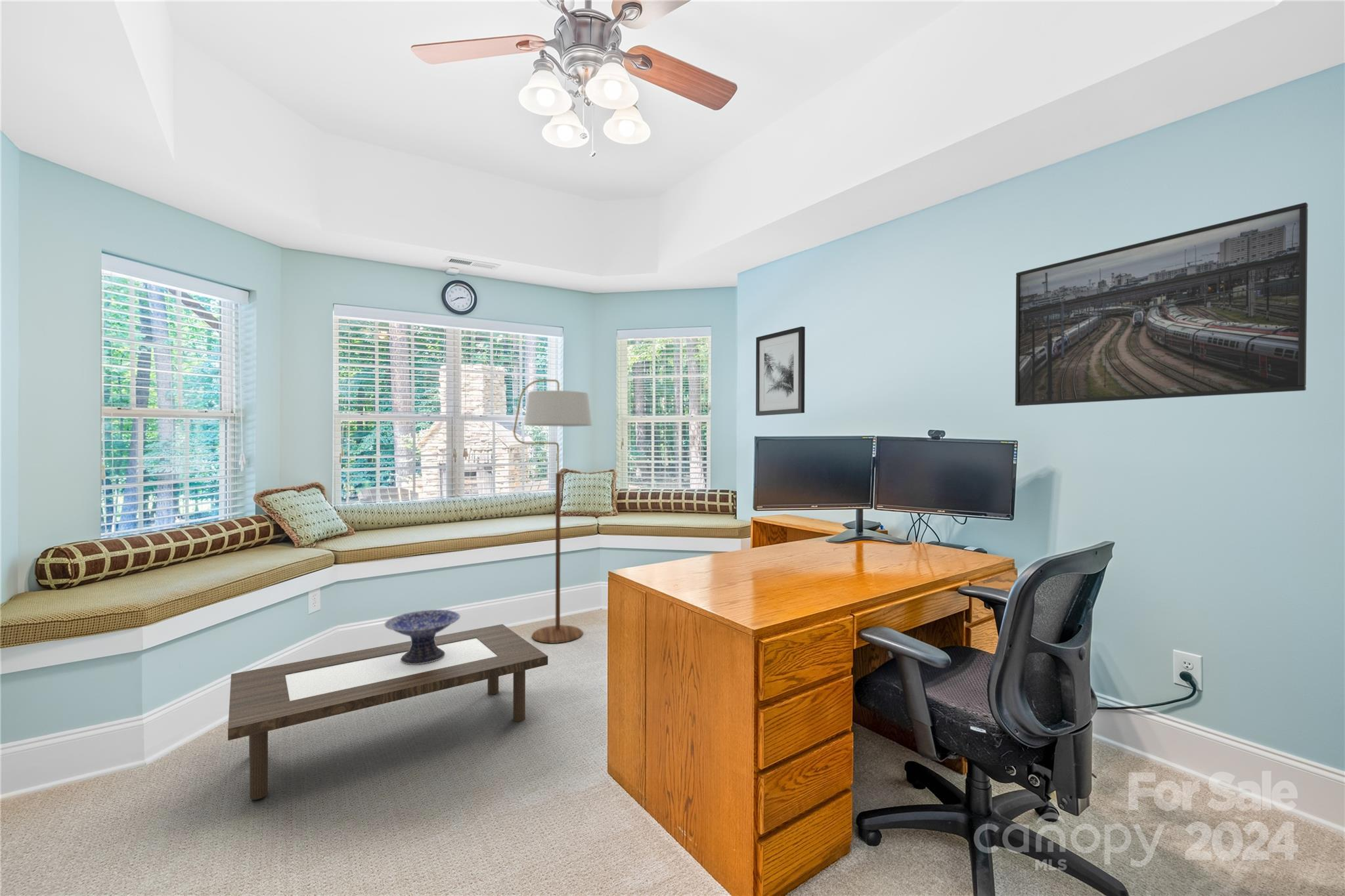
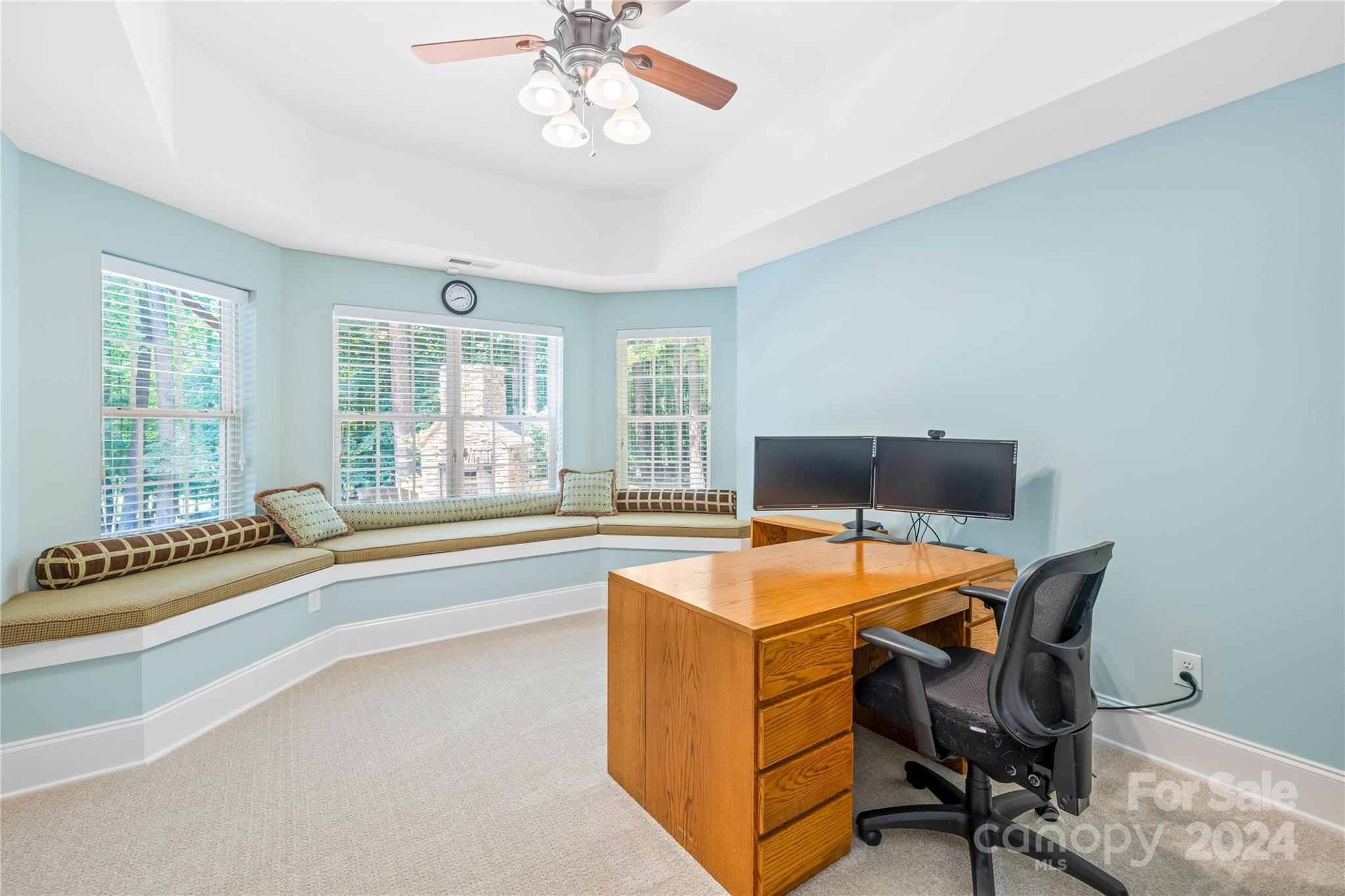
- floor lamp [513,379,592,644]
- coffee table [227,624,548,800]
- decorative bowl [384,609,461,664]
- wall art [755,326,806,416]
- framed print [1015,202,1308,406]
